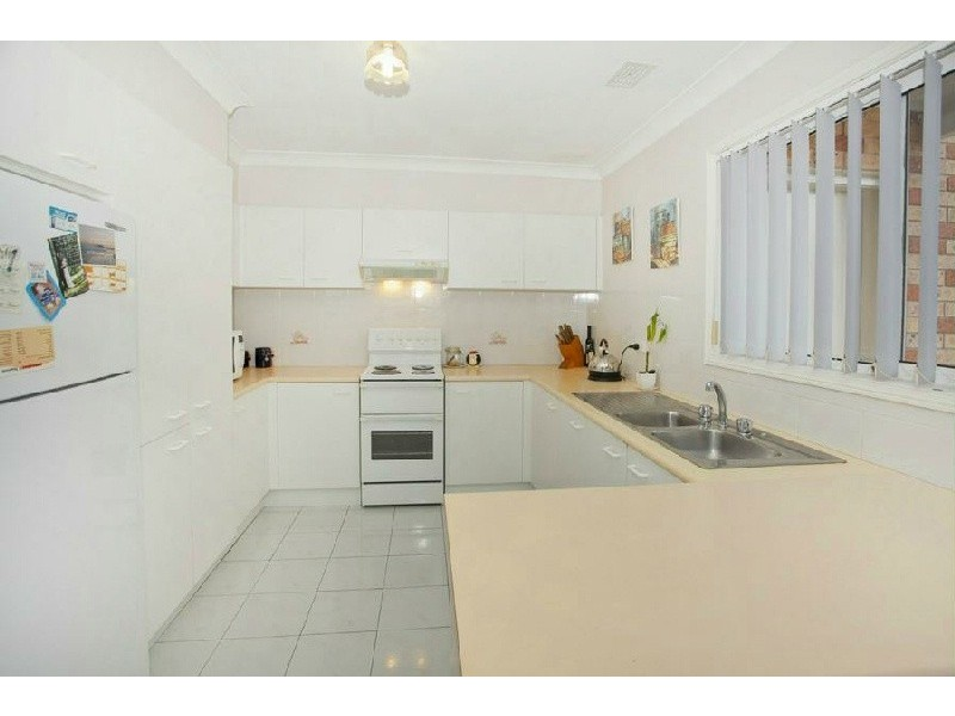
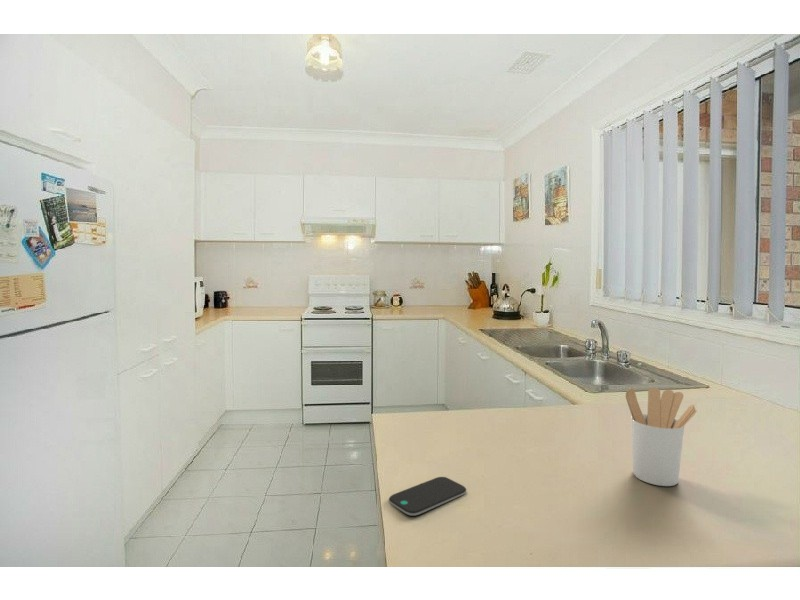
+ utensil holder [625,386,698,487]
+ smartphone [388,476,467,517]
